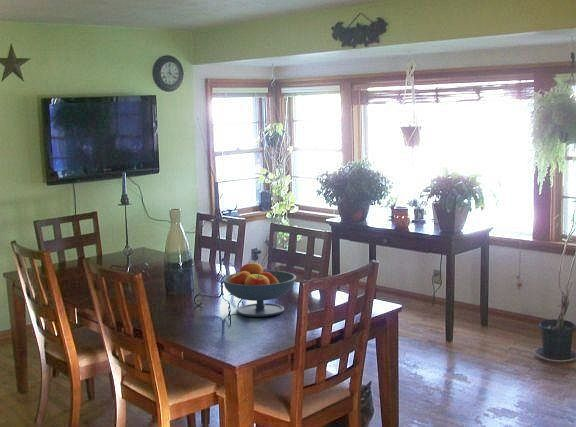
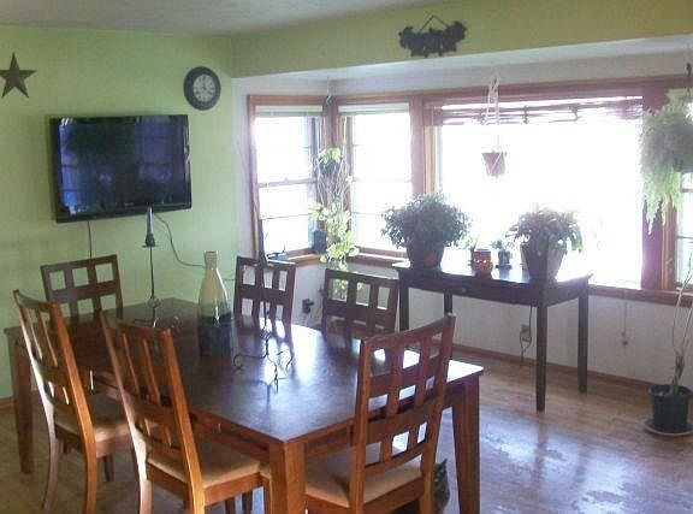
- fruit bowl [221,261,297,318]
